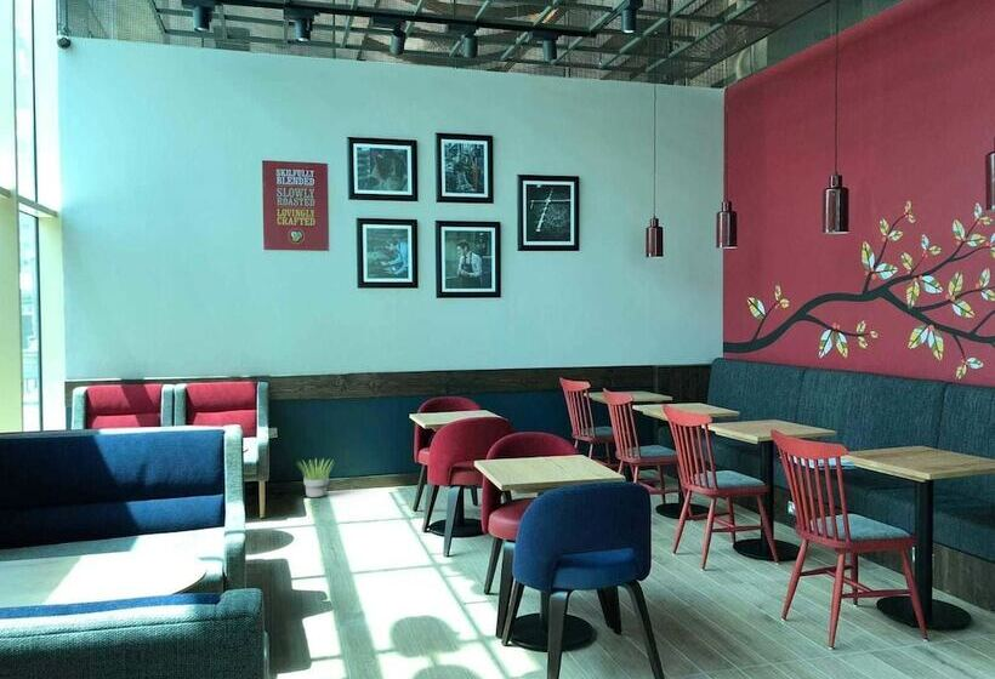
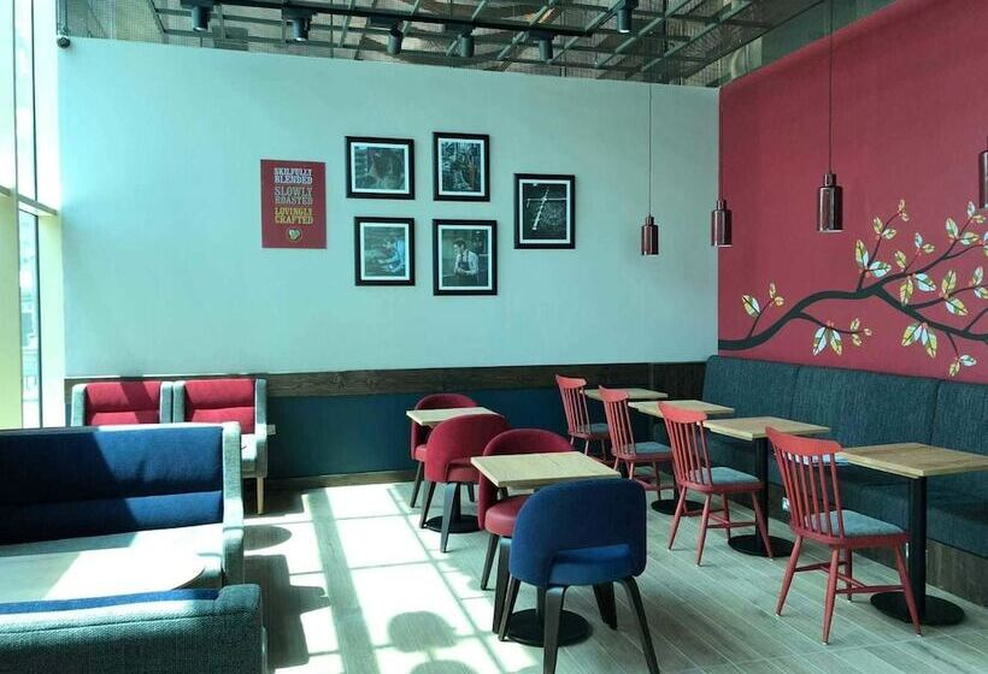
- potted plant [296,458,334,498]
